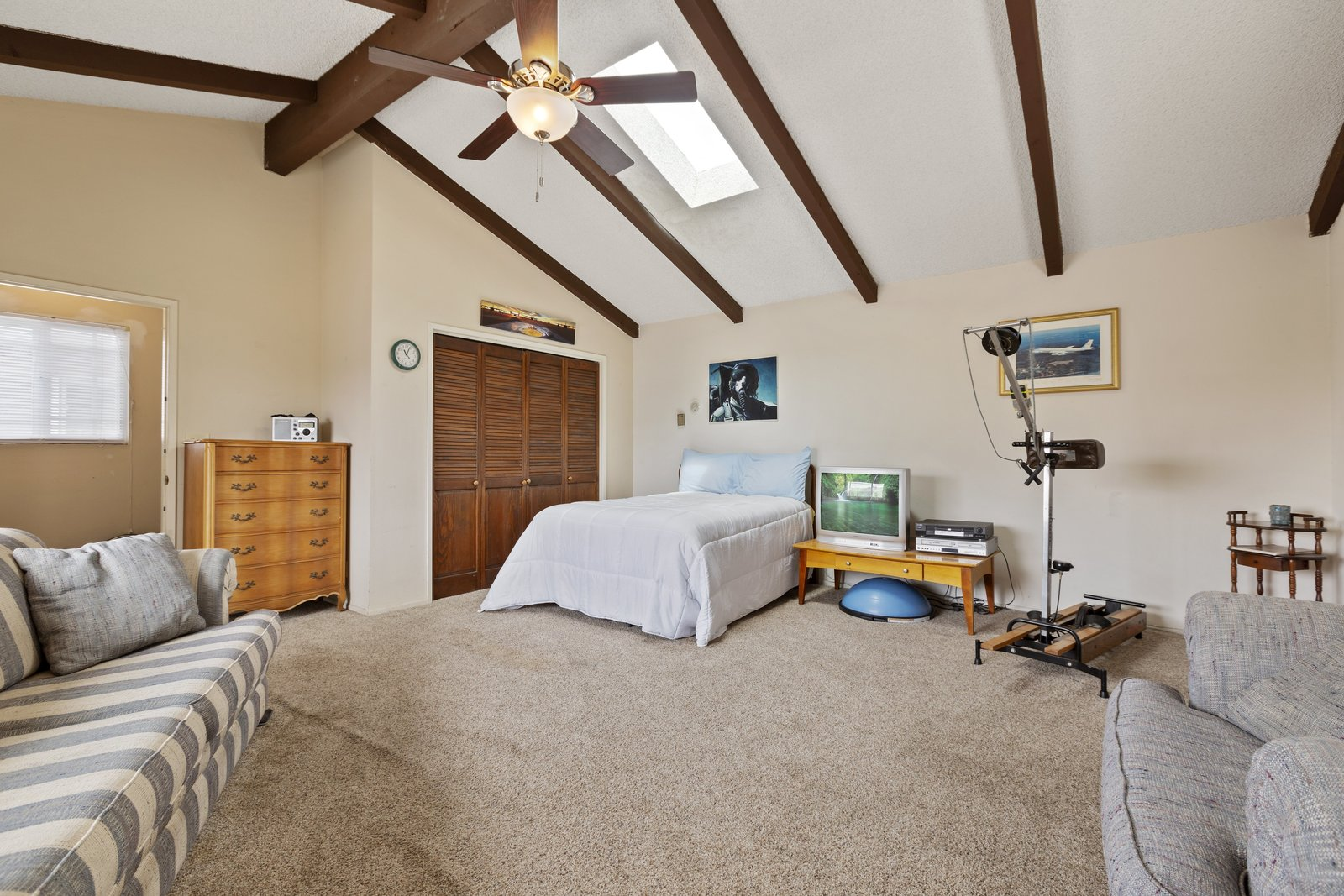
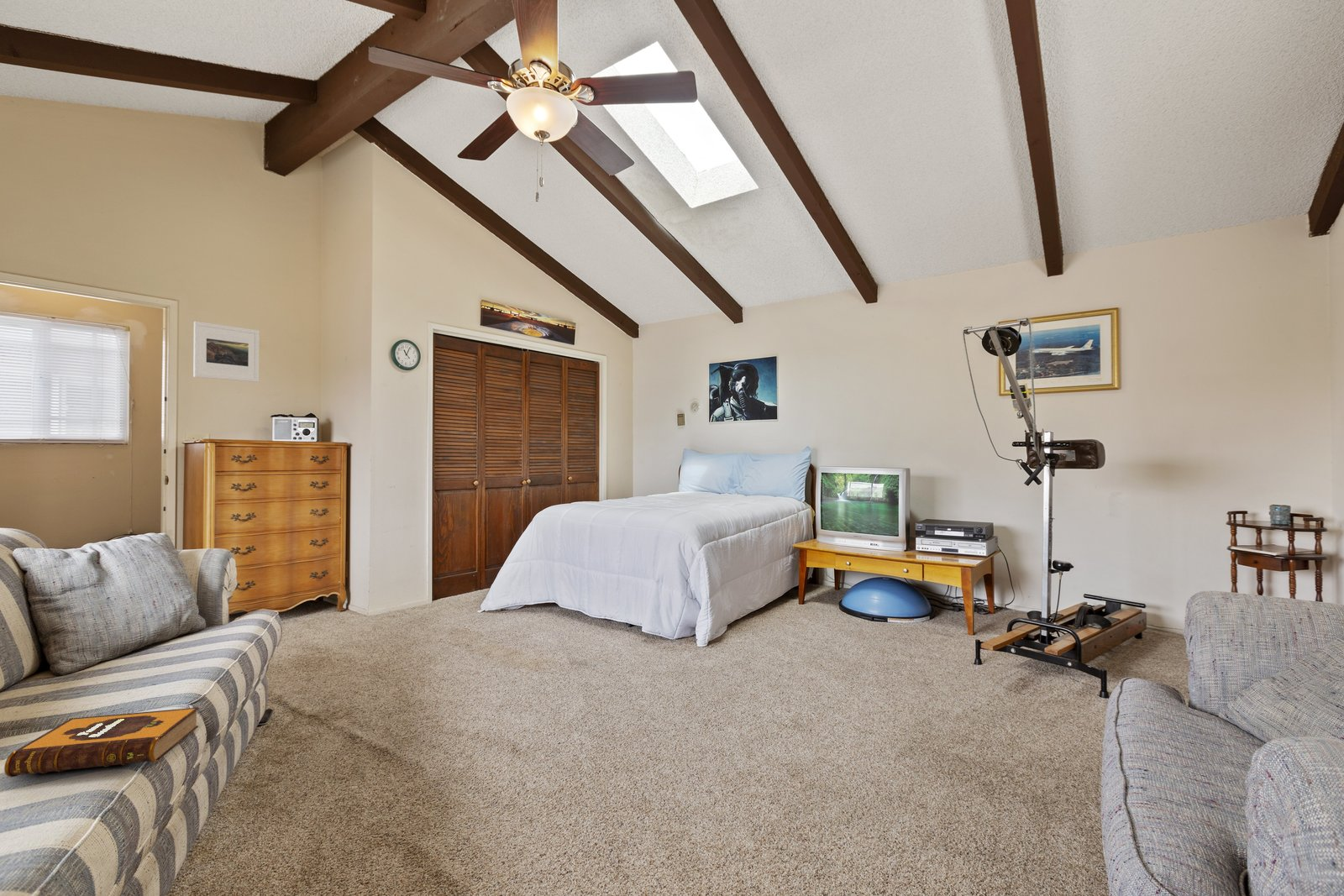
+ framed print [193,321,260,383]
+ hardback book [3,706,200,778]
